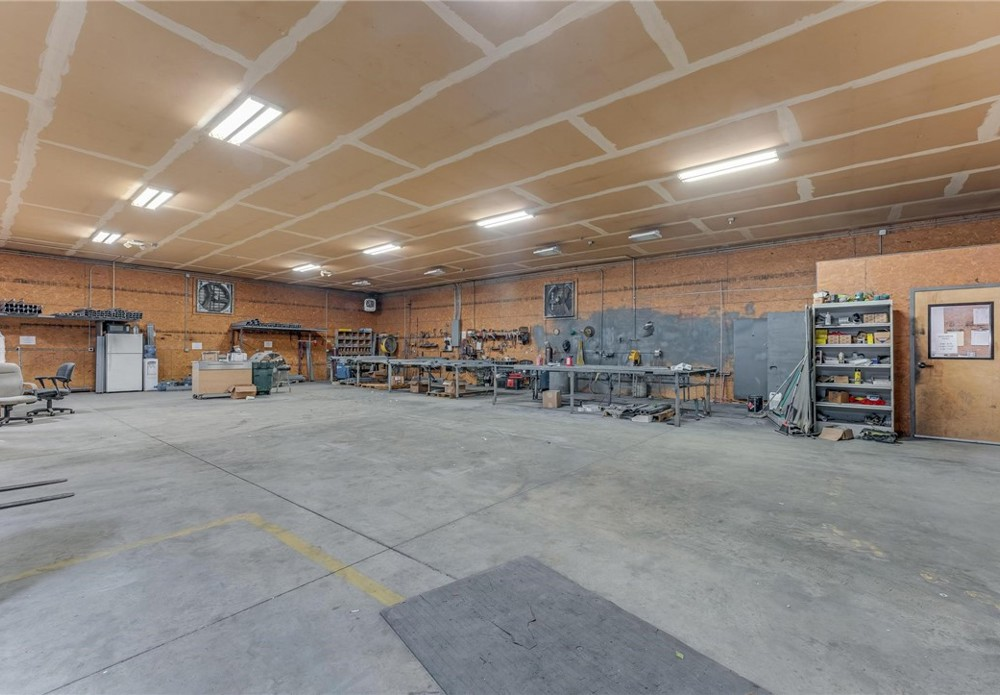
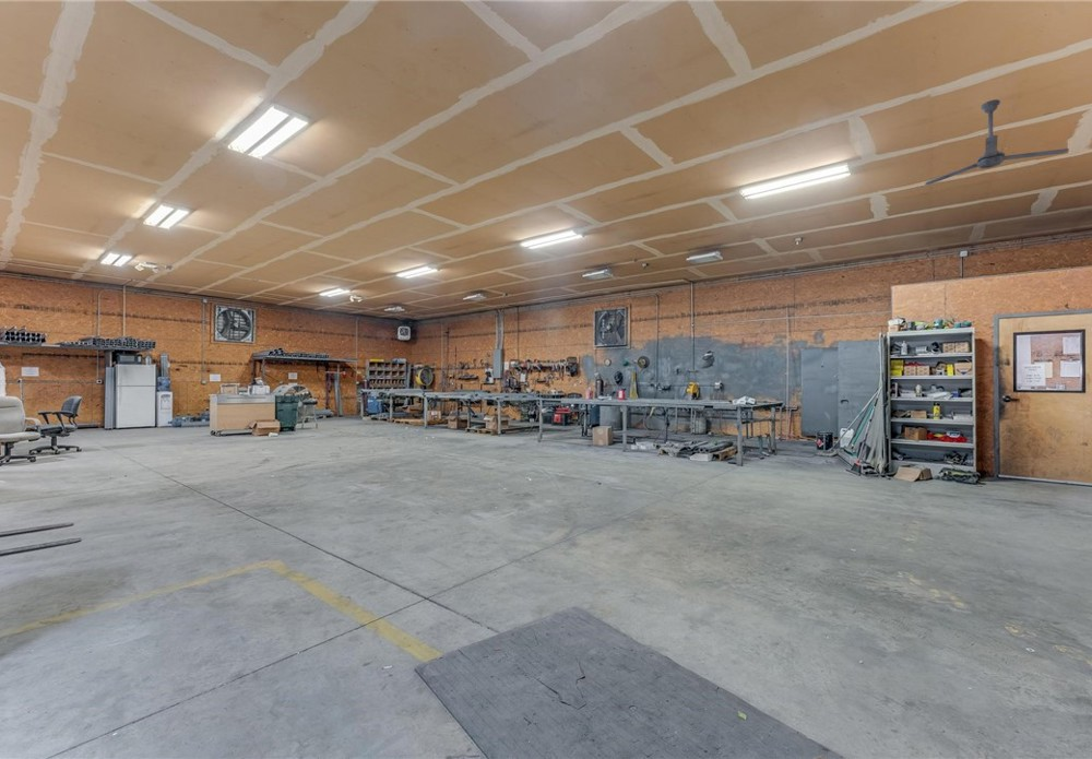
+ ceiling fan [924,98,1070,186]
